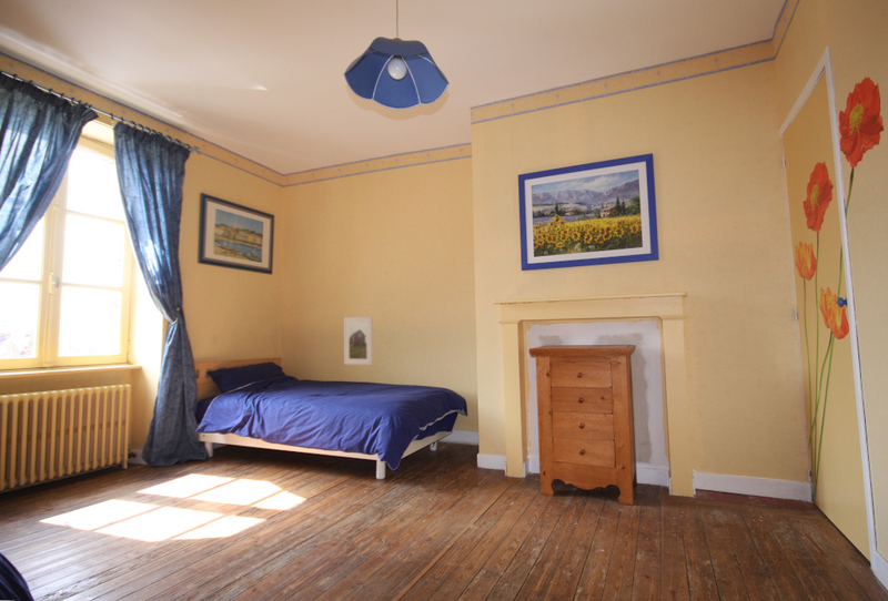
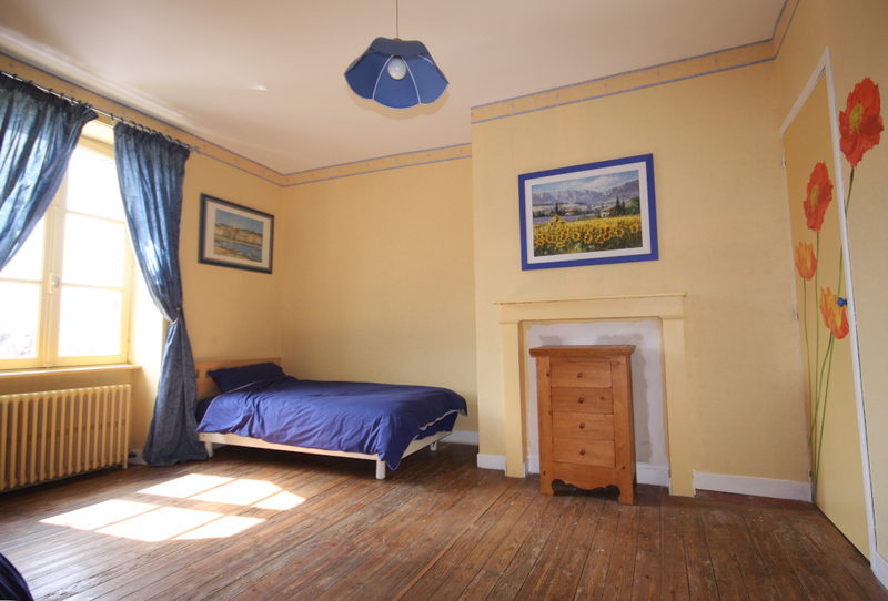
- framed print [343,316,374,366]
